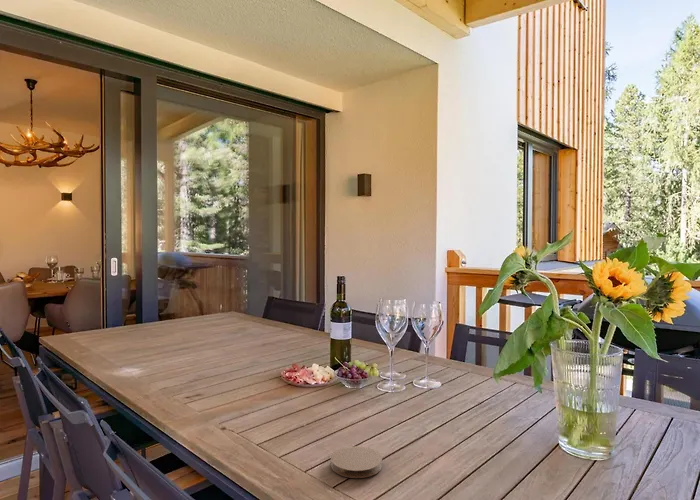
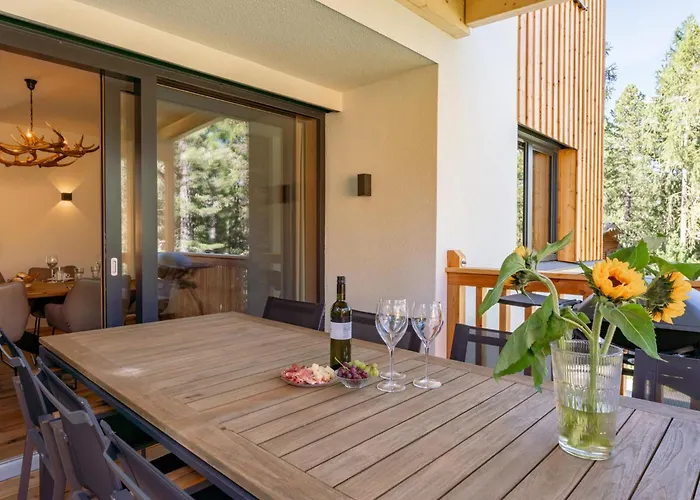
- coaster [330,445,383,479]
